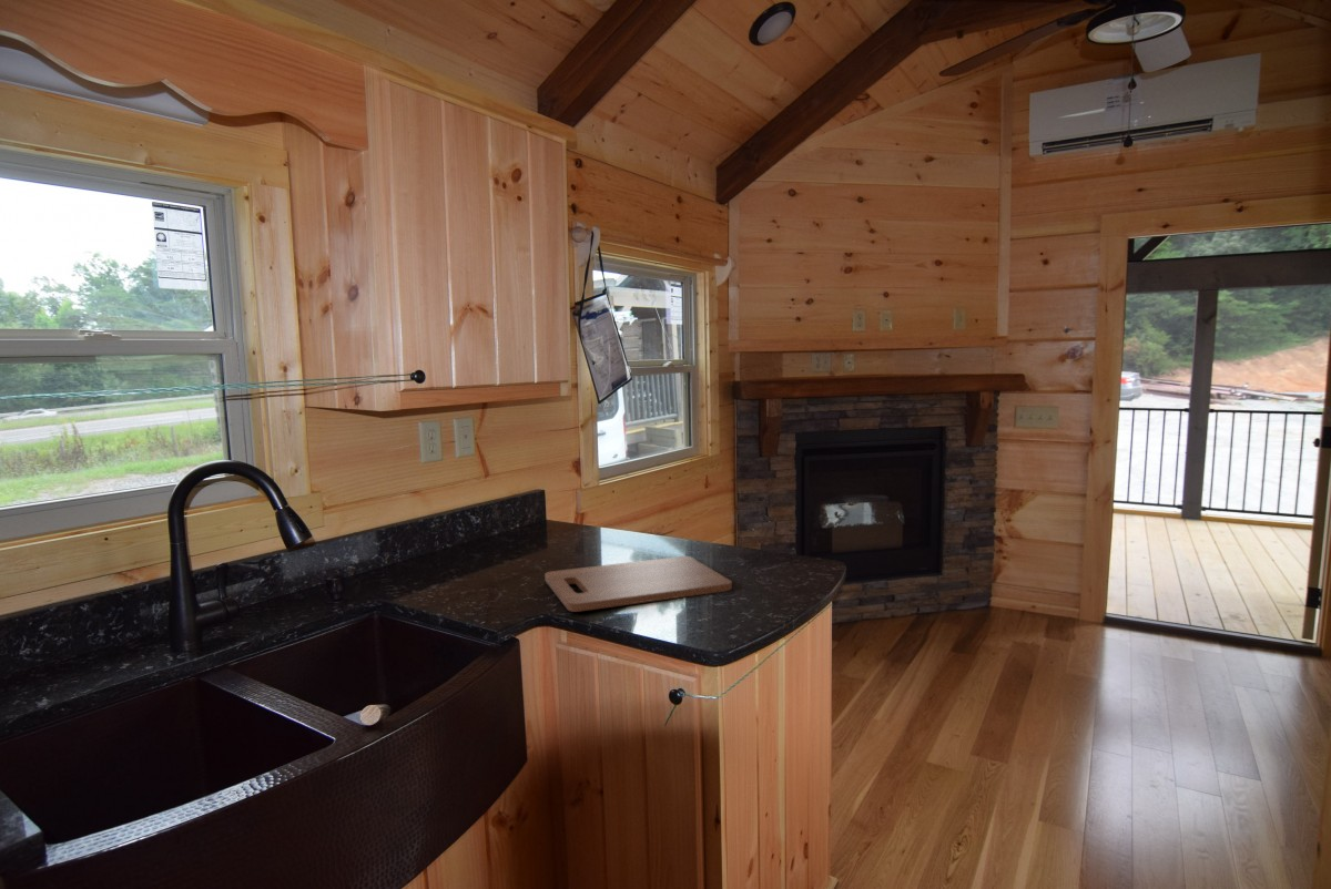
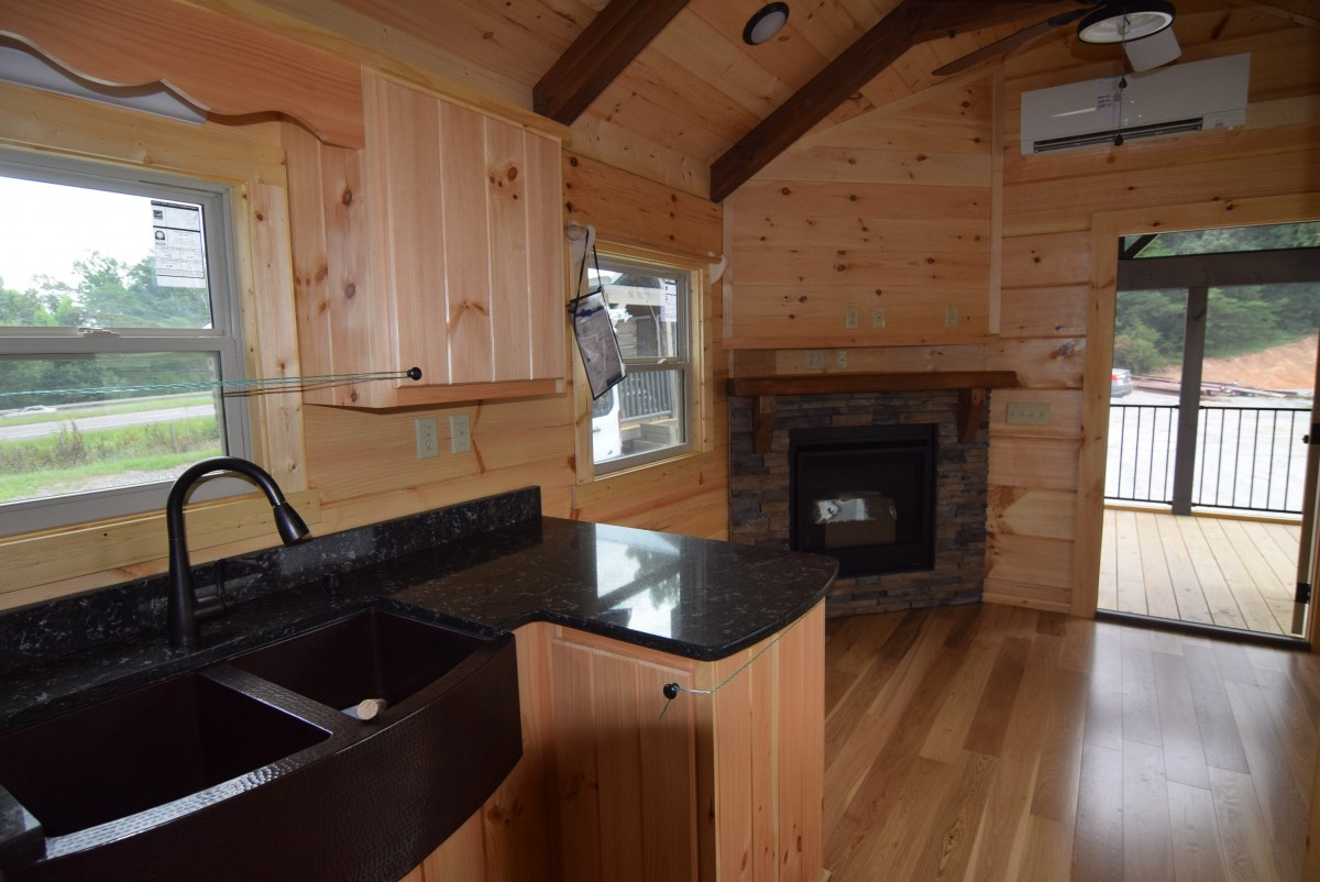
- cutting board [543,555,733,613]
